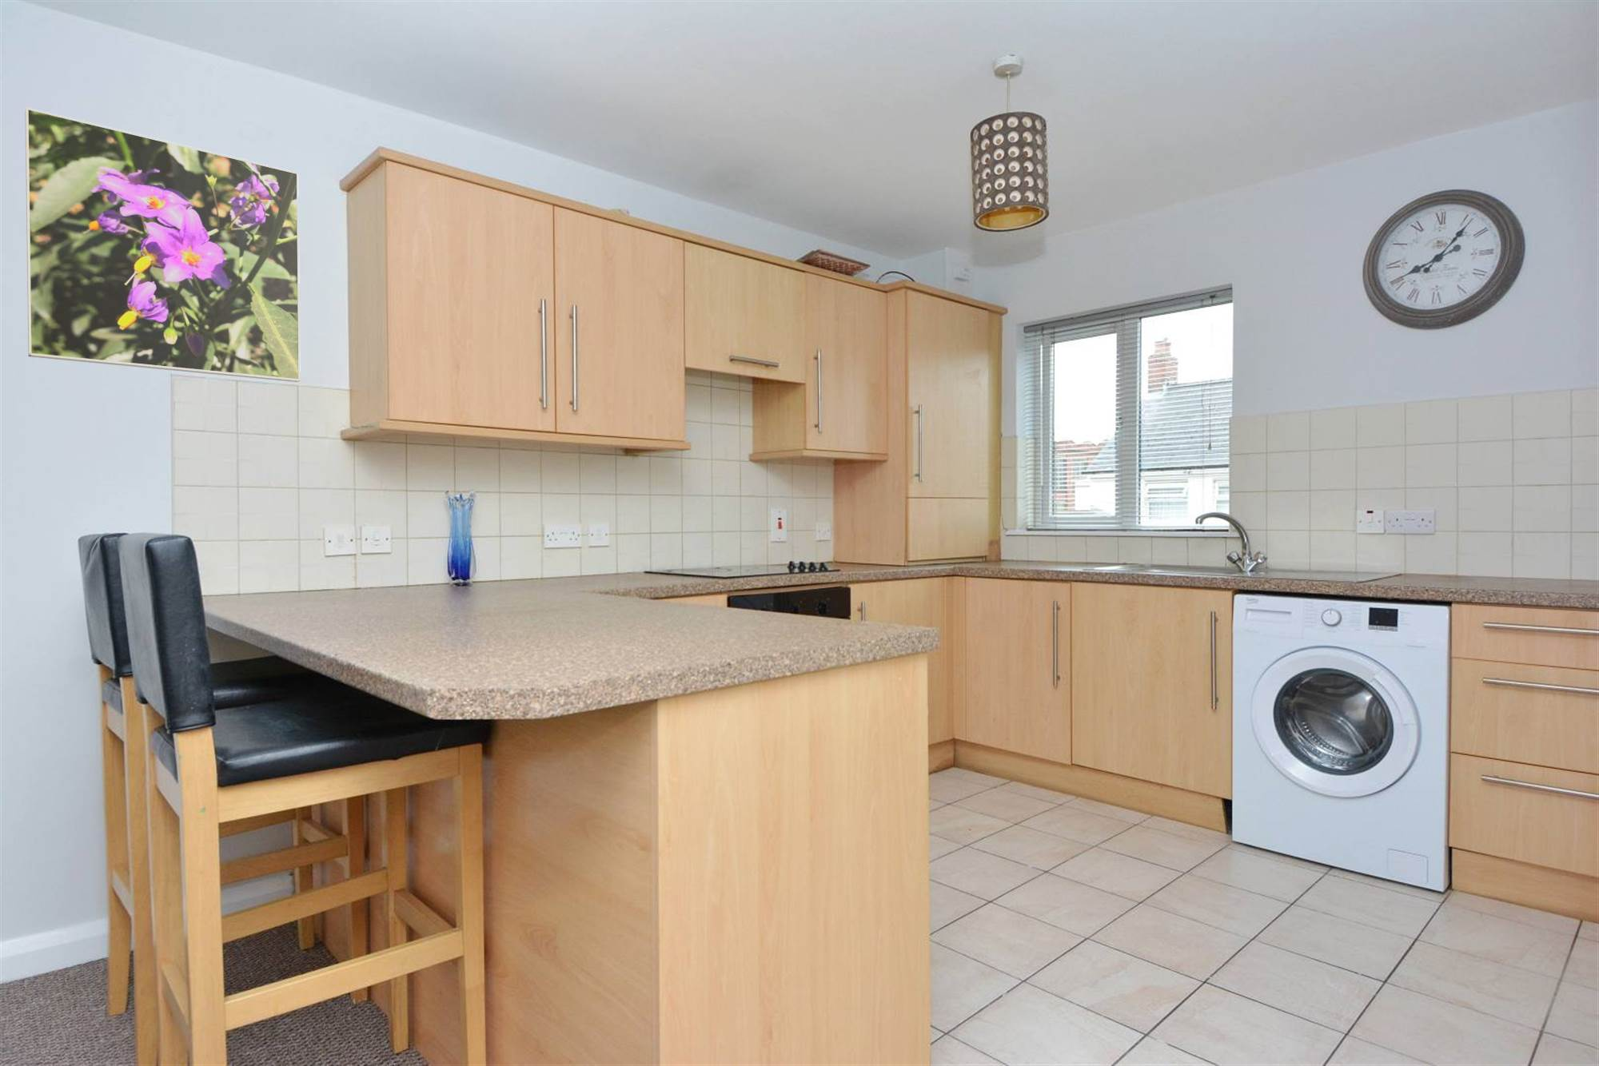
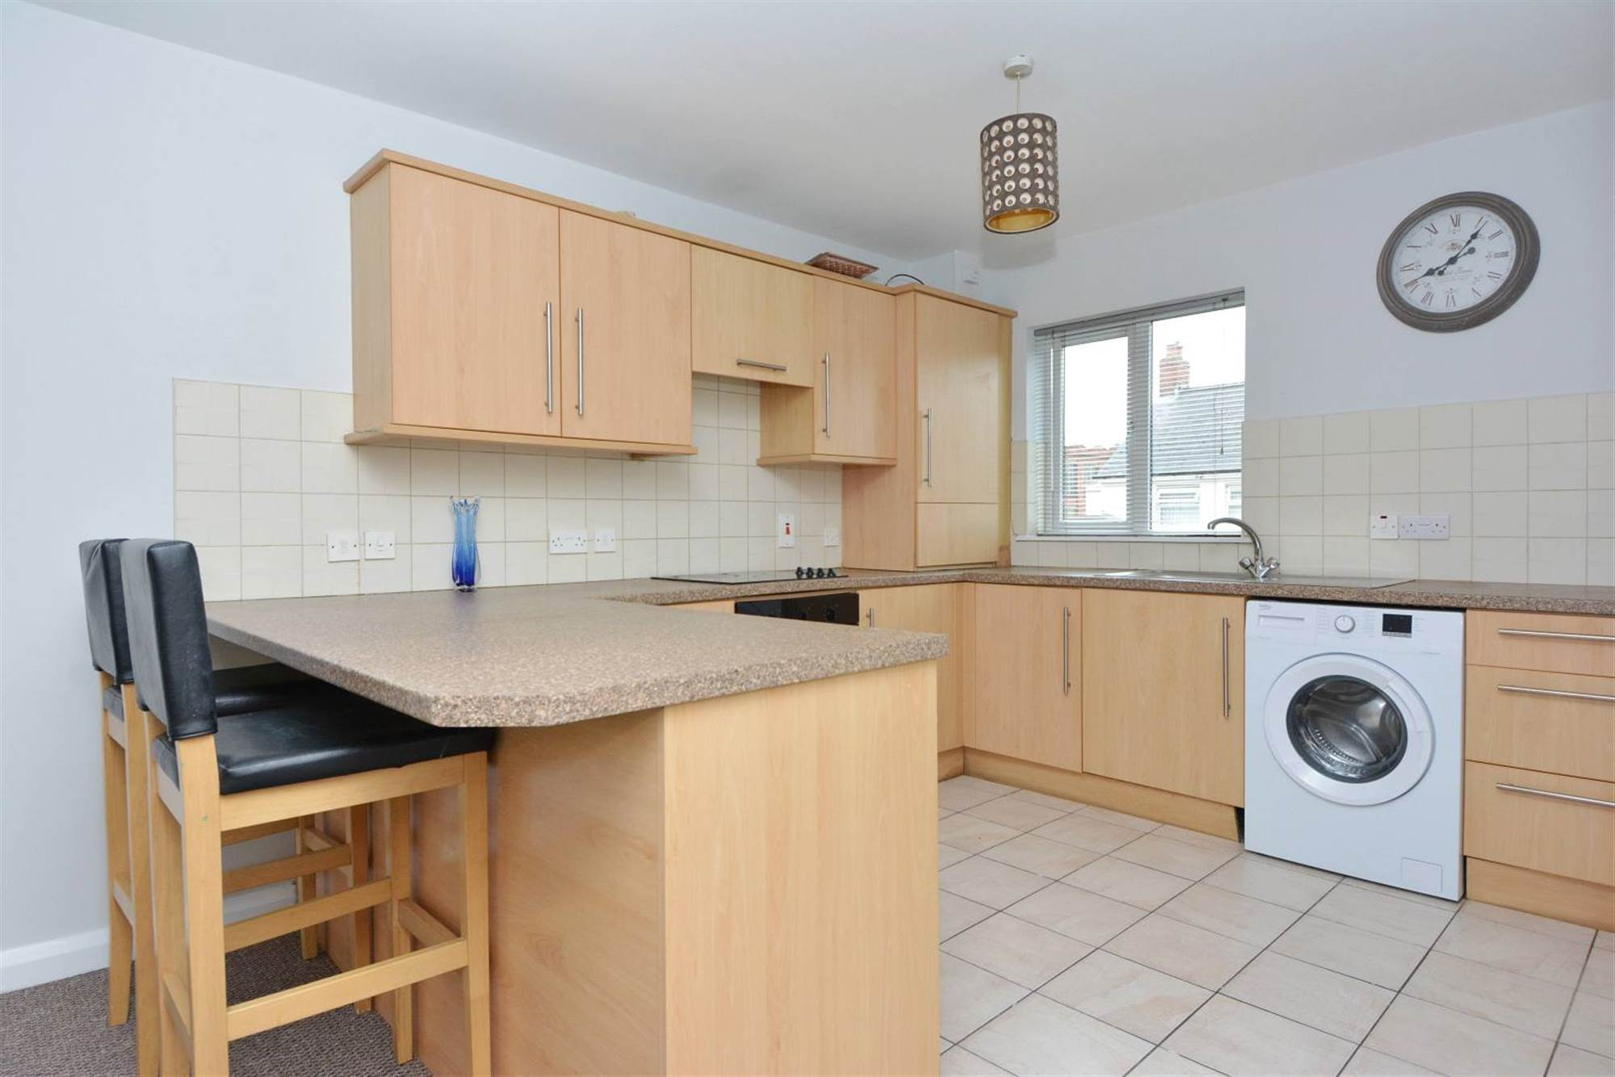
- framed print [25,106,301,383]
